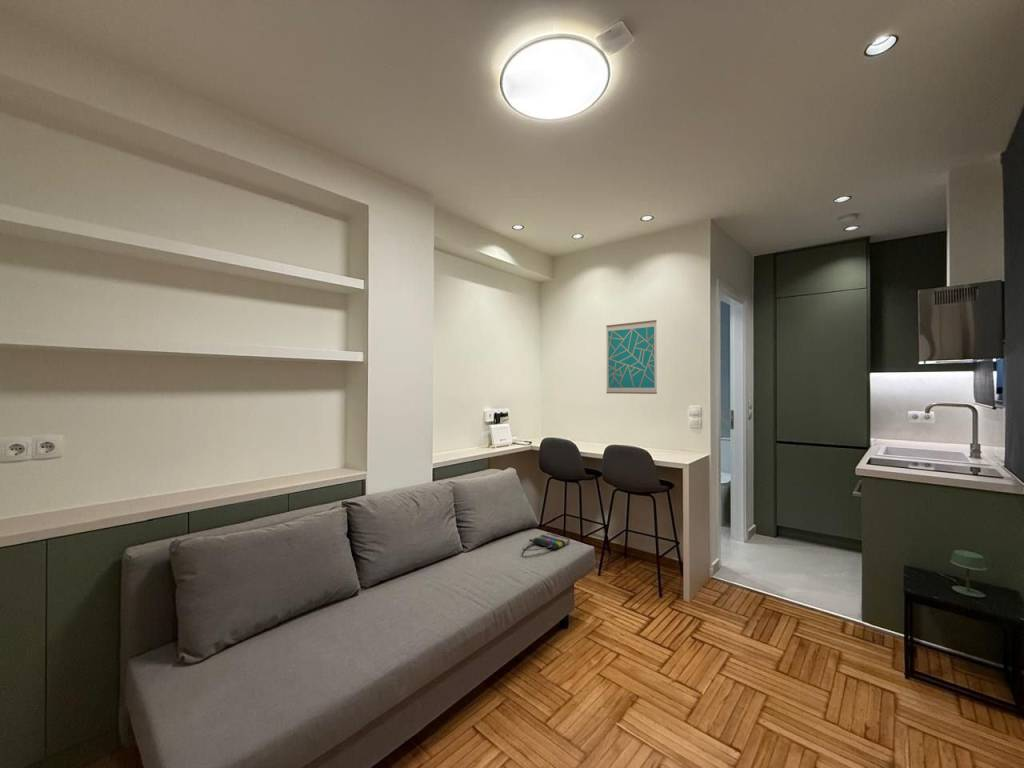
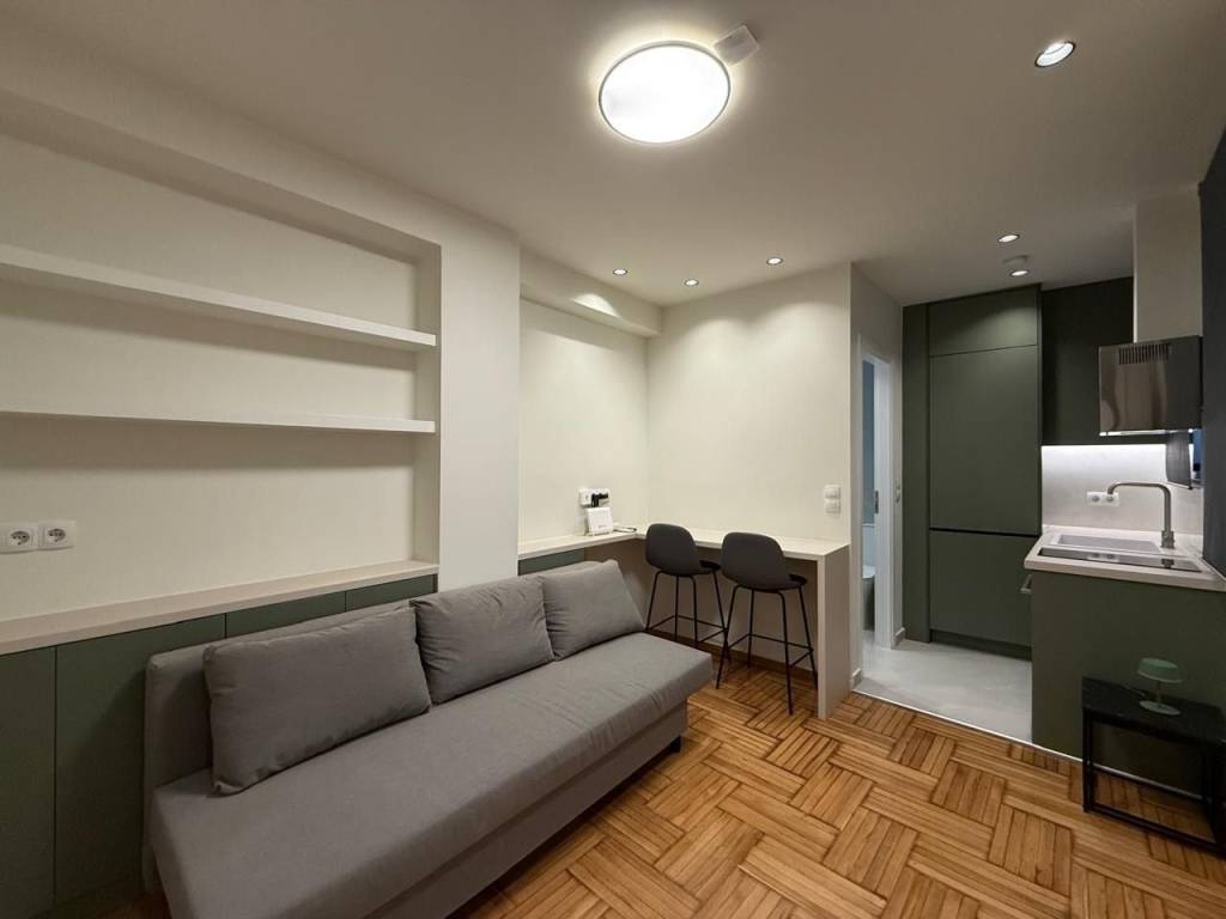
- wall art [605,319,658,395]
- tote bag [521,532,571,558]
